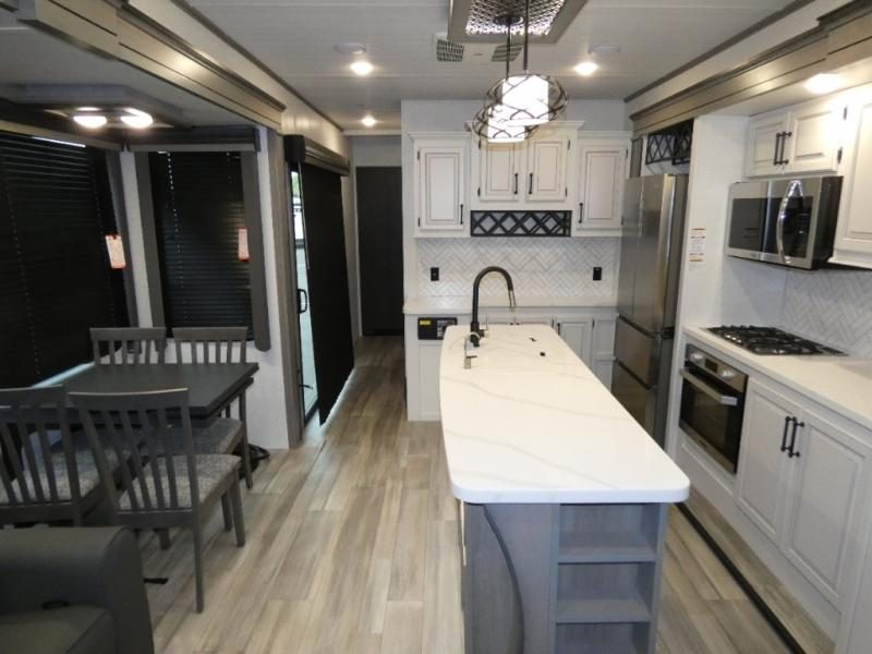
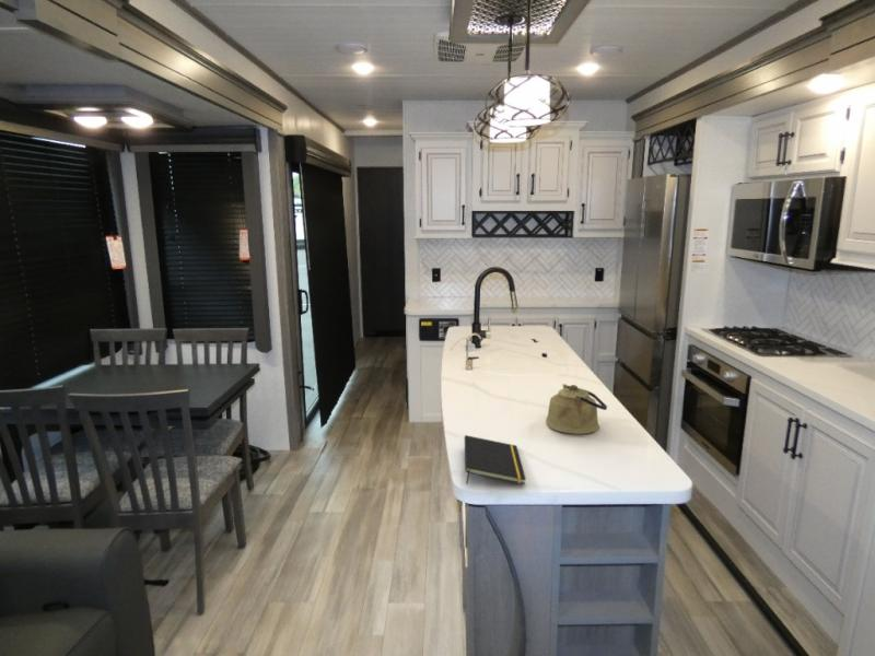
+ kettle [545,383,608,435]
+ notepad [464,434,527,485]
